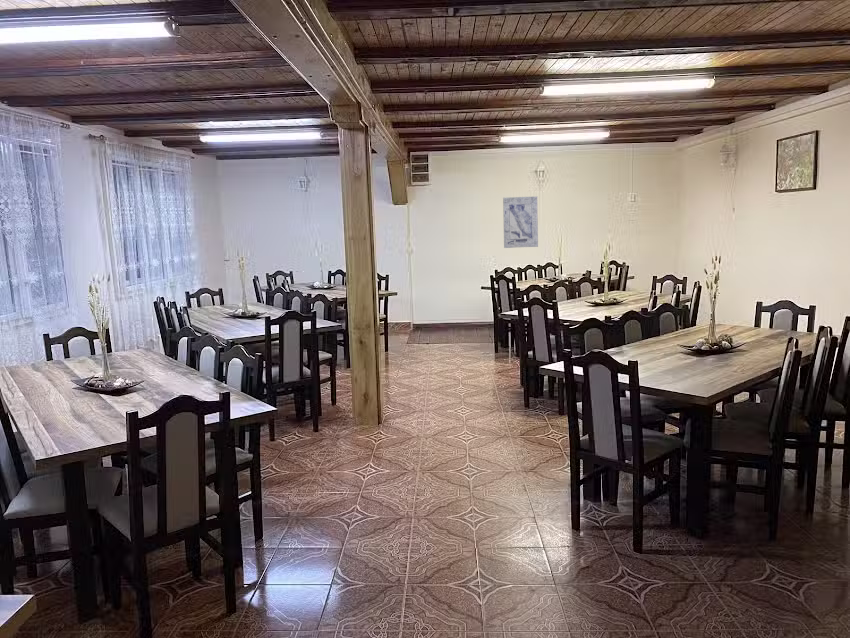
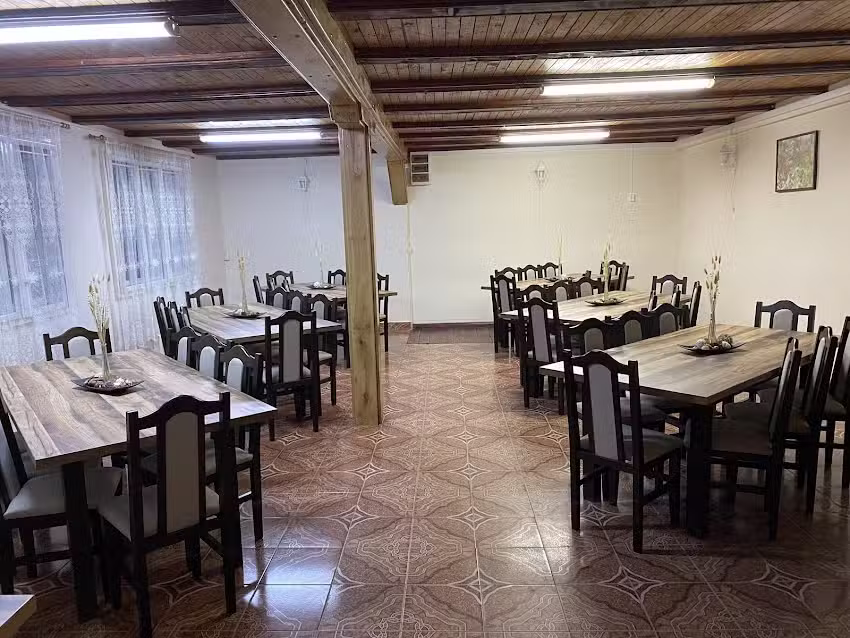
- wall art [502,195,539,249]
